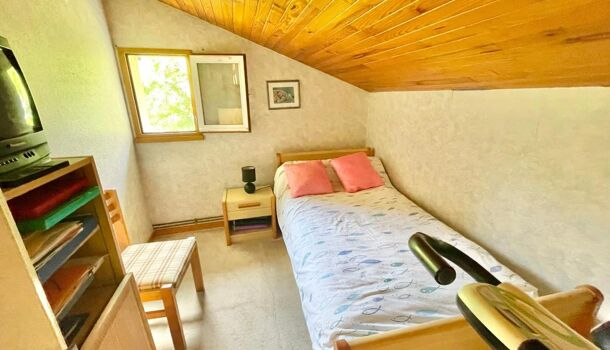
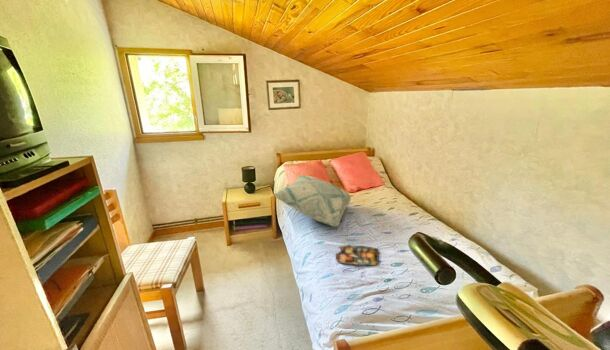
+ decorative pillow [272,174,352,228]
+ magazine [335,244,380,266]
